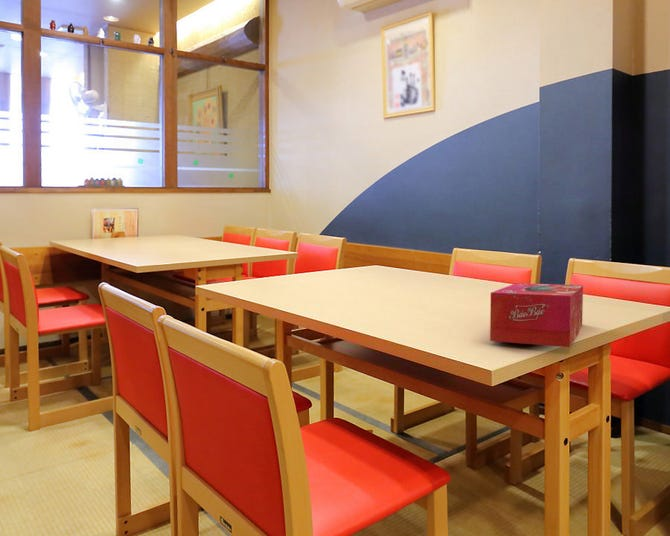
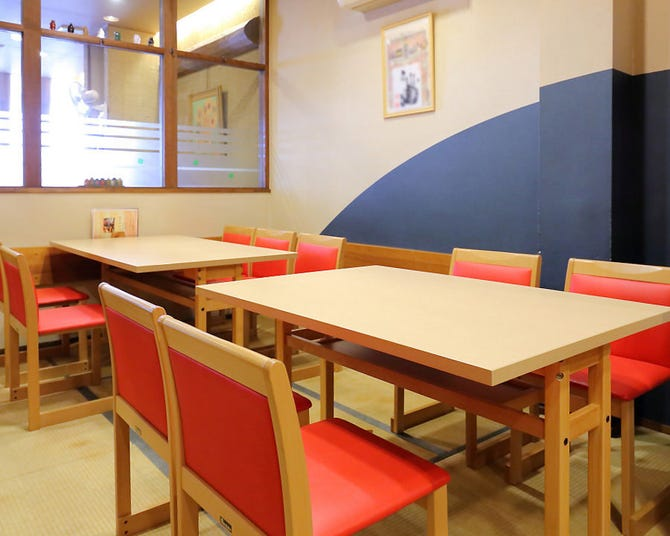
- tissue box [489,282,584,348]
